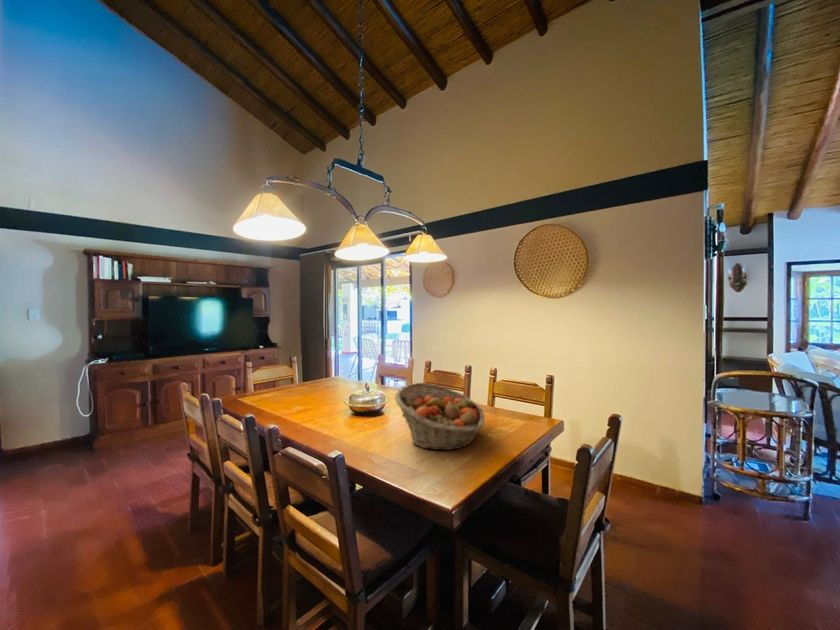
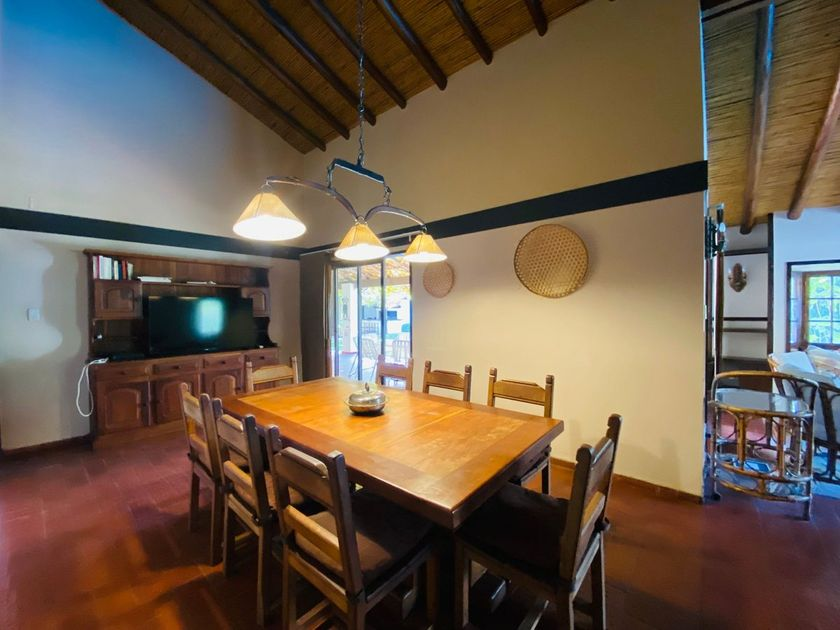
- fruit basket [394,382,485,451]
